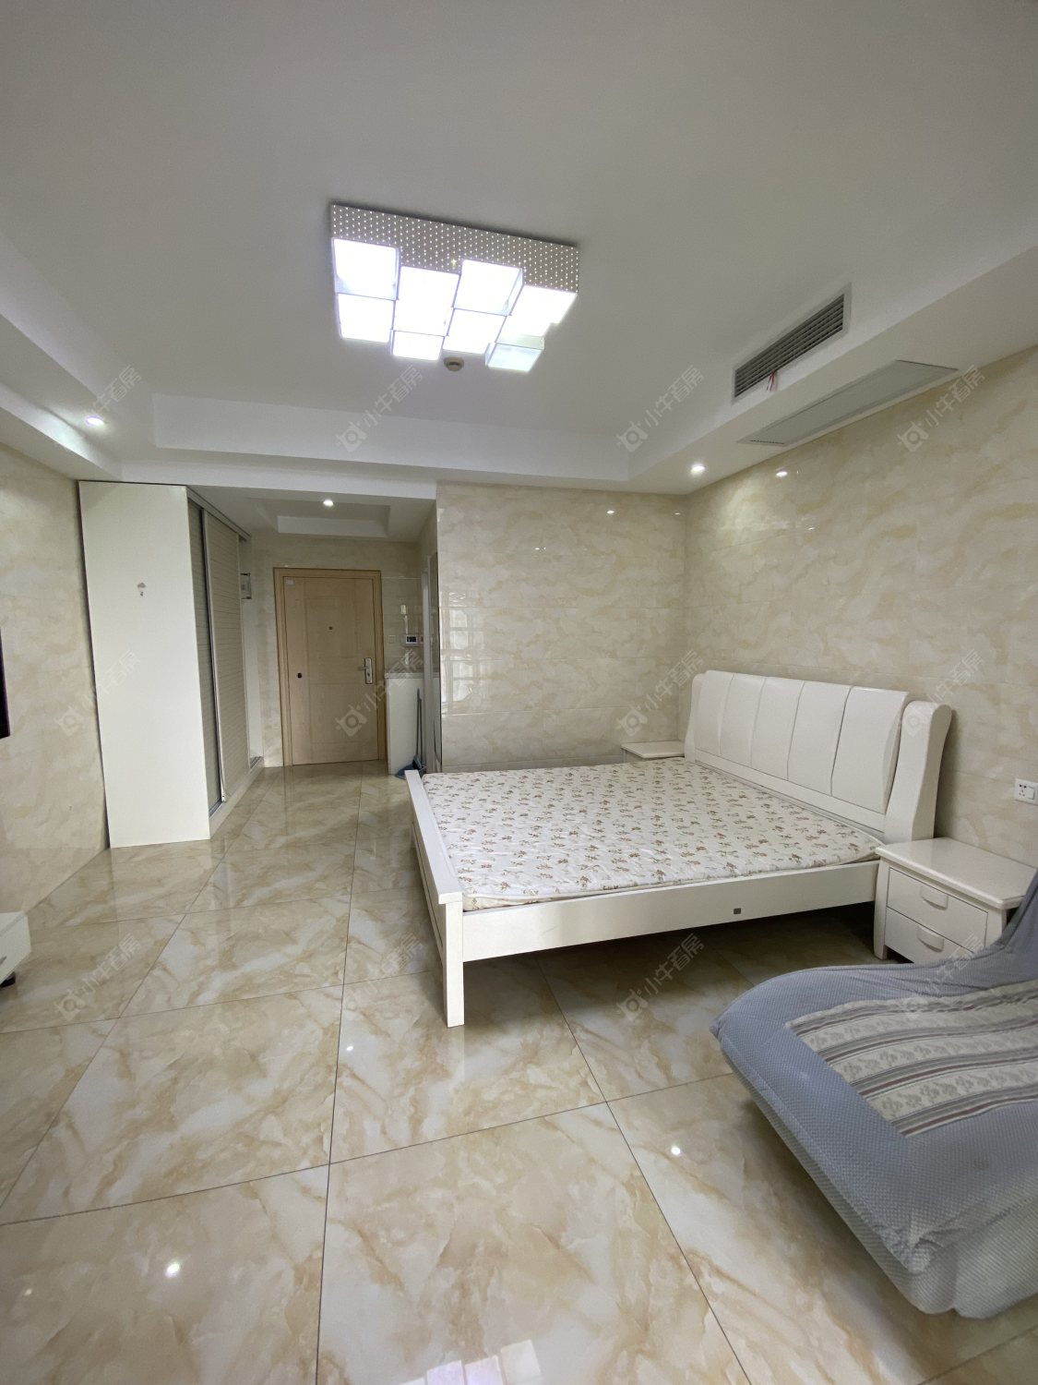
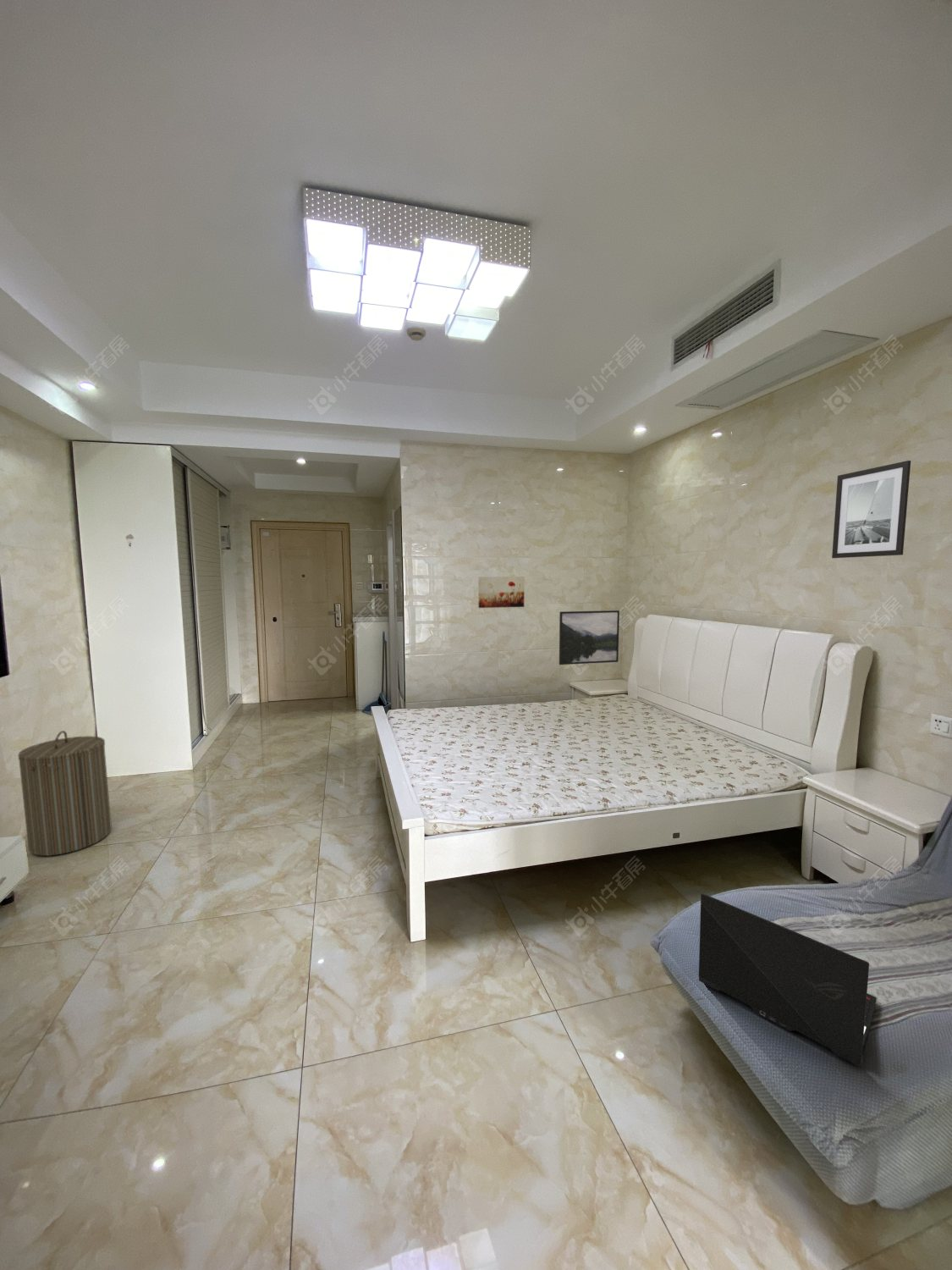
+ wall art [831,460,911,559]
+ laptop [698,892,878,1068]
+ wall art [477,576,526,609]
+ laundry hamper [17,730,113,857]
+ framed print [559,610,620,665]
